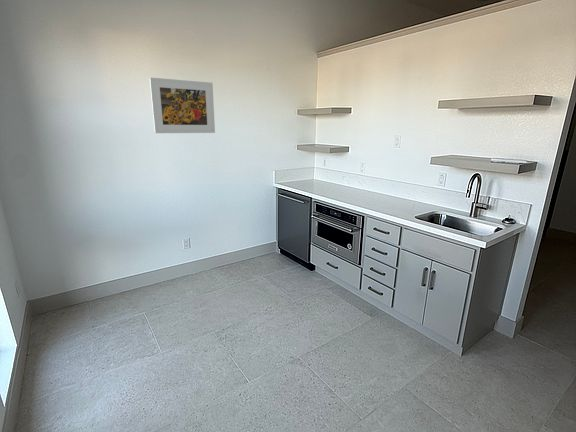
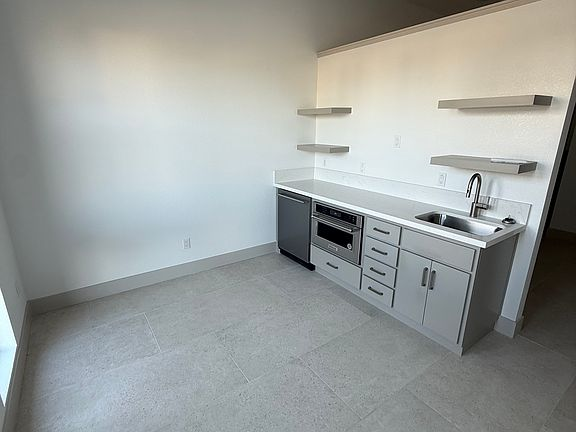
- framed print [148,76,216,134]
